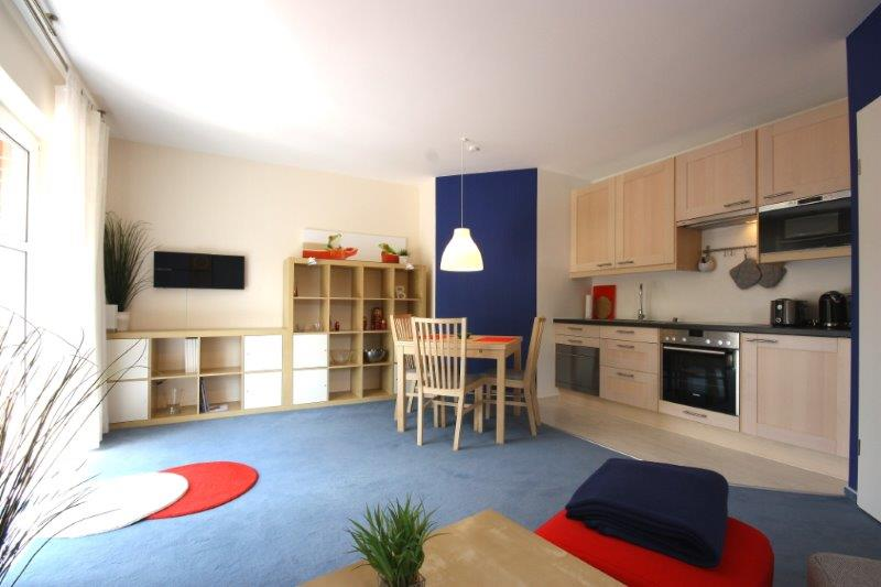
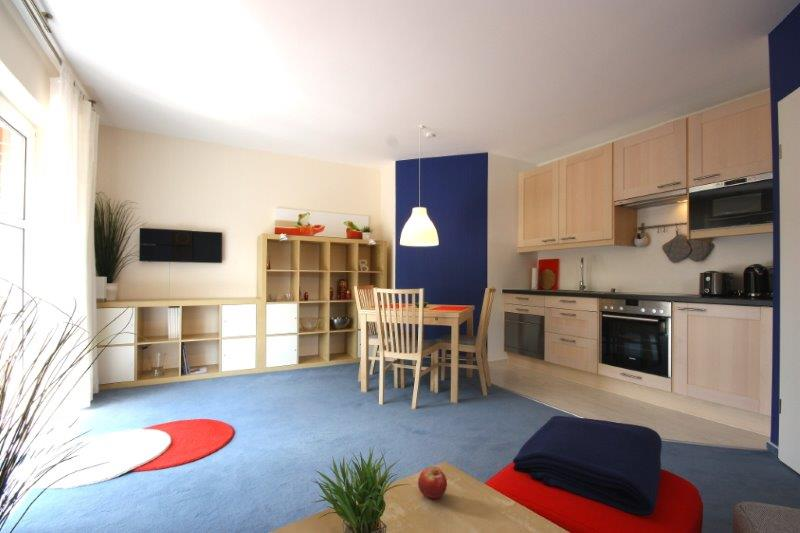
+ fruit [417,466,448,499]
